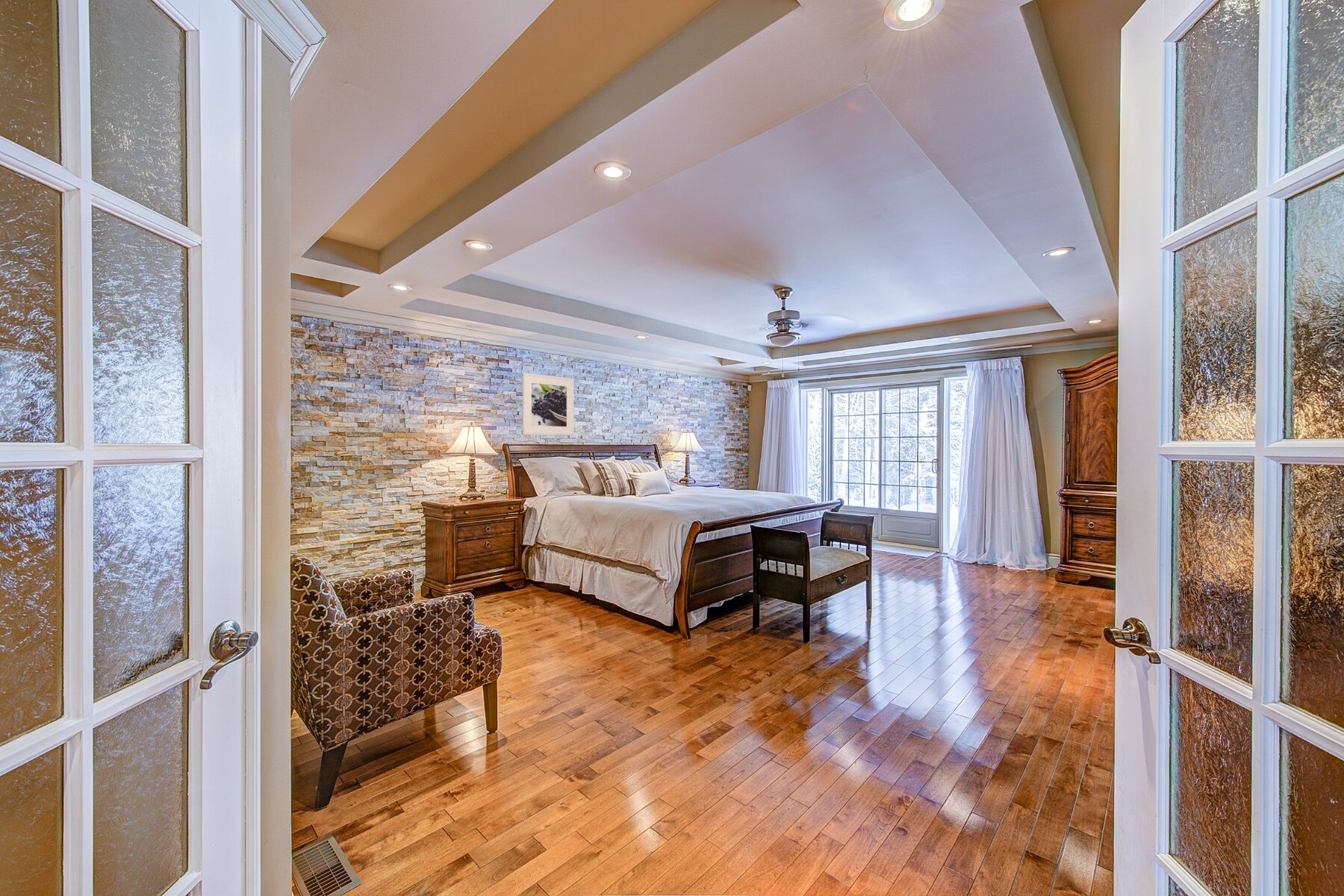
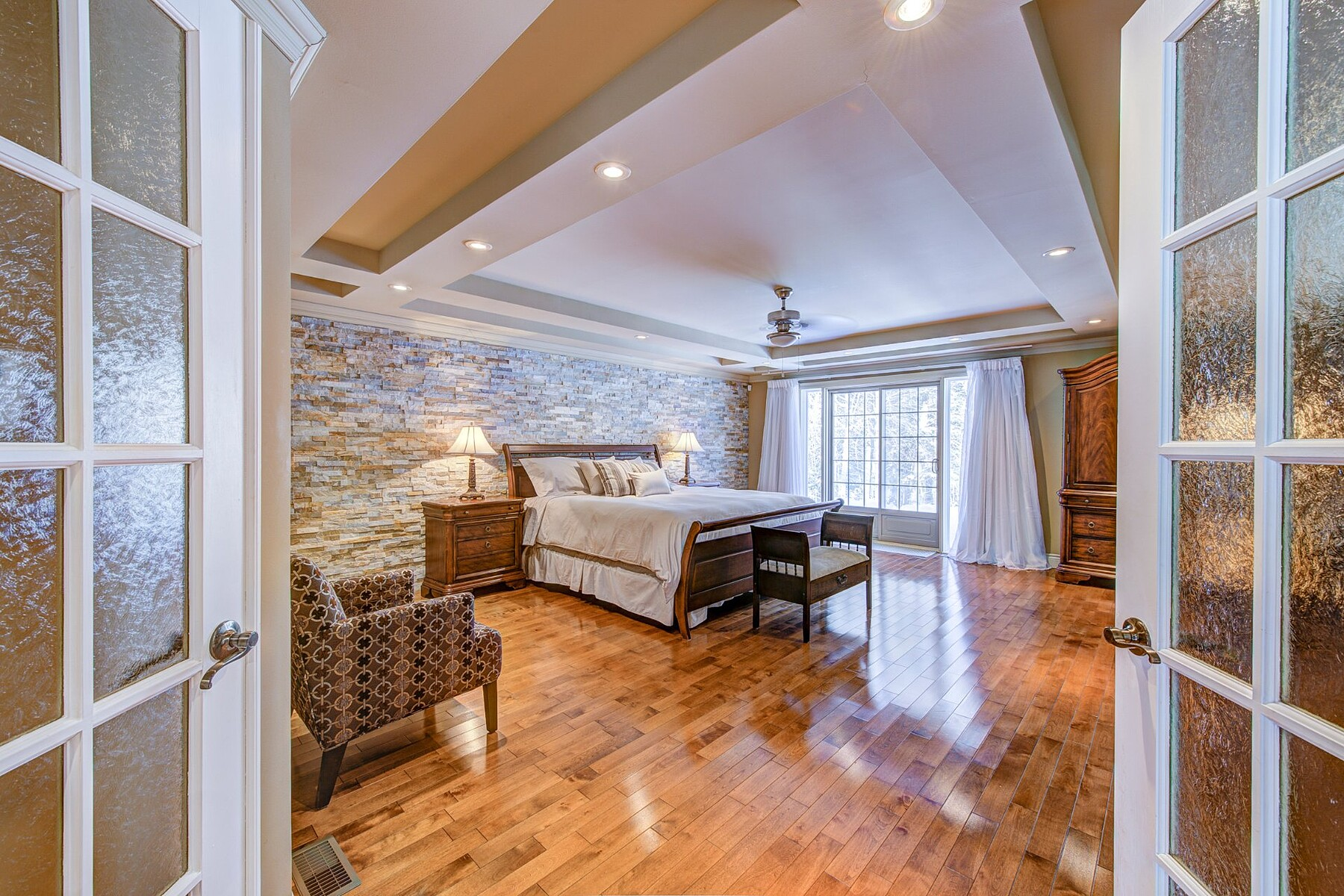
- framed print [522,372,575,436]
